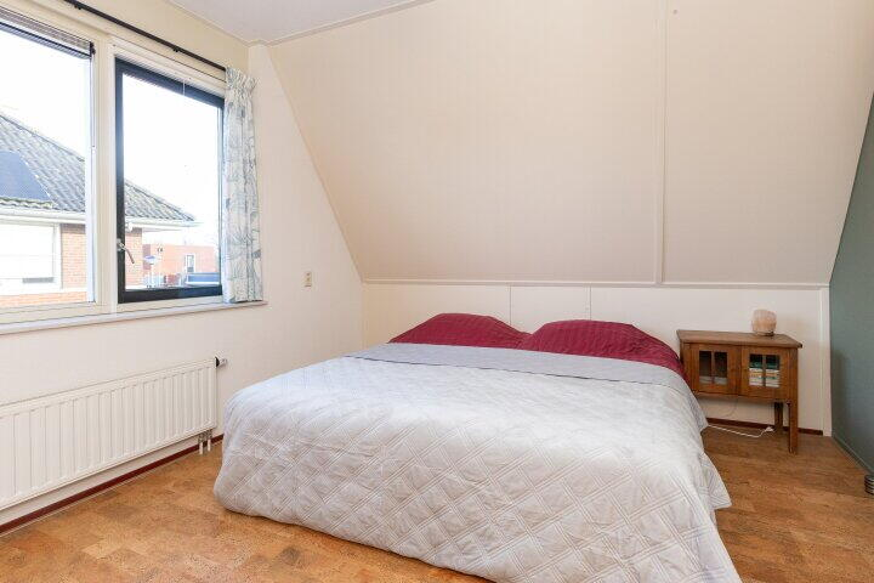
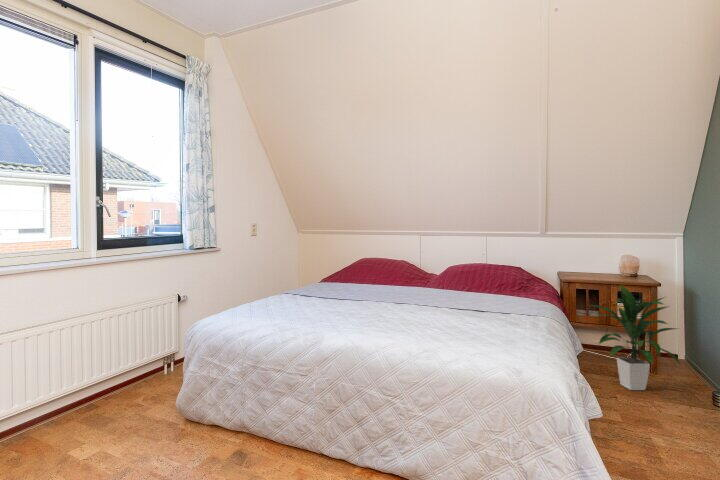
+ indoor plant [589,284,682,391]
